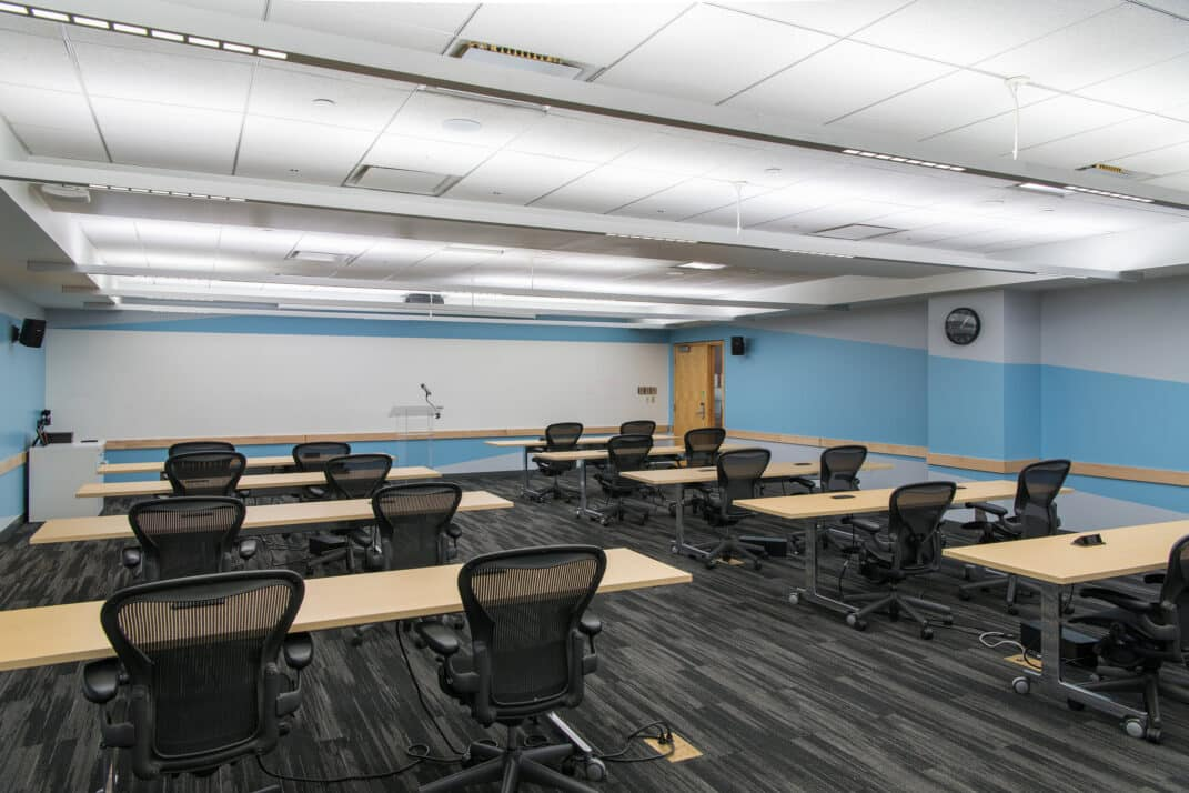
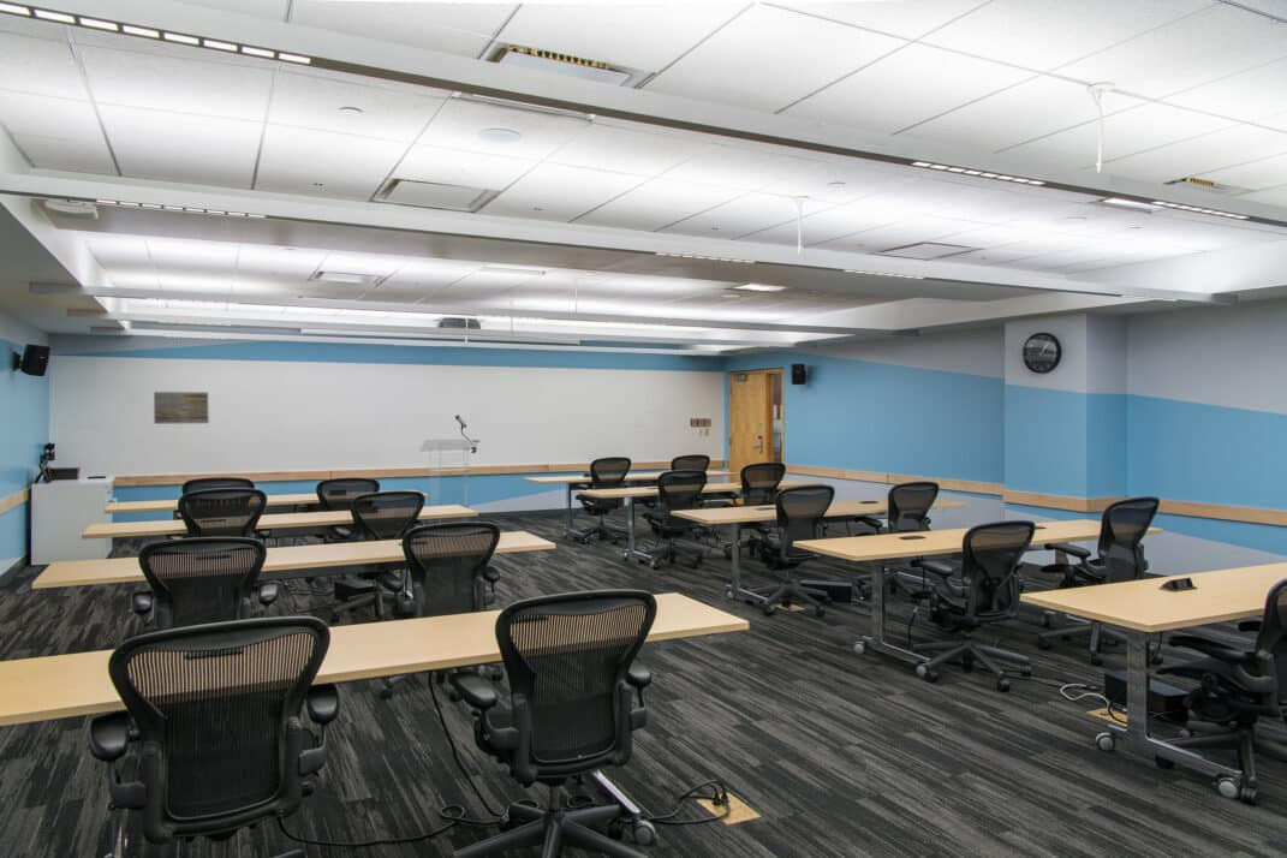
+ wall art [153,391,210,425]
